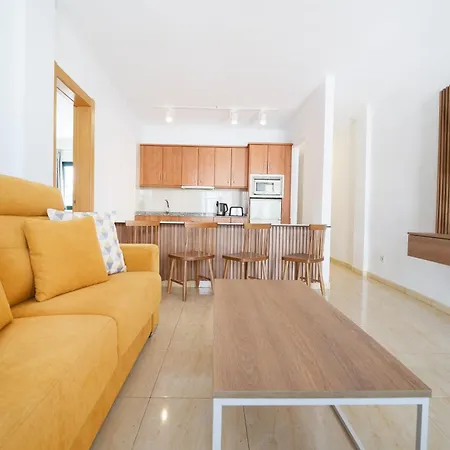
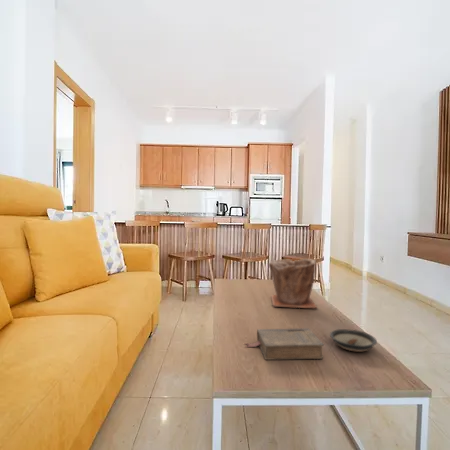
+ saucer [329,328,378,353]
+ plant pot [268,258,318,309]
+ book [245,327,325,361]
